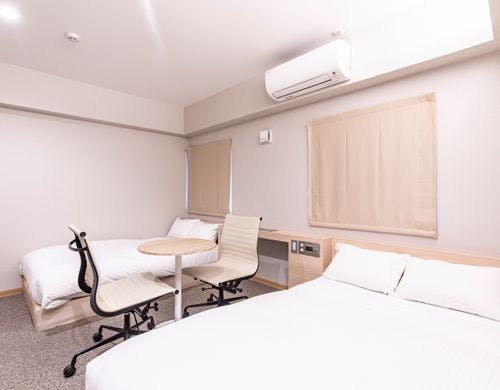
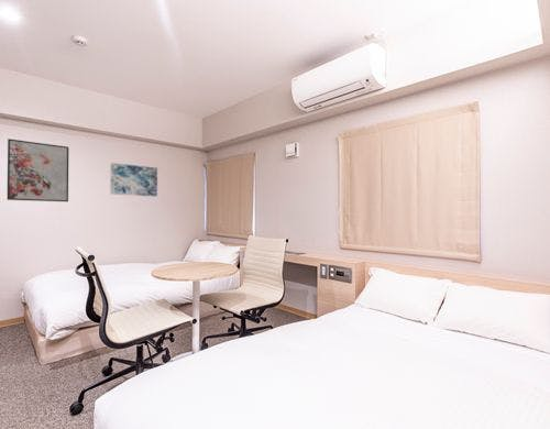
+ wall art [110,162,158,198]
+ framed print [7,138,69,202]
